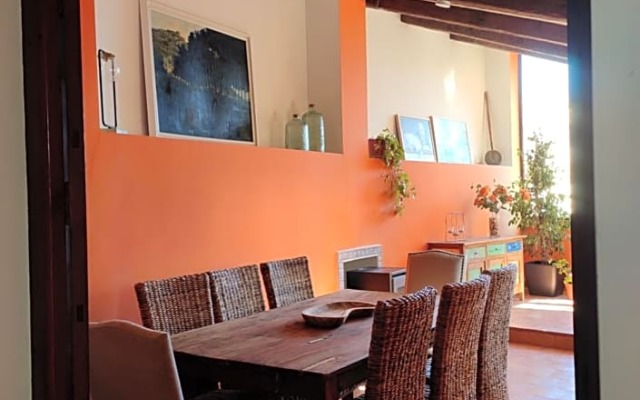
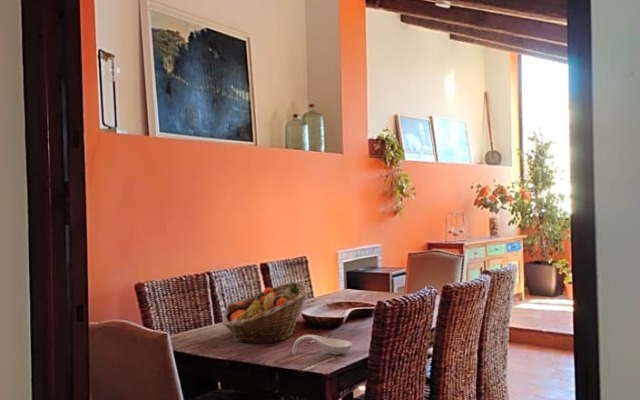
+ fruit basket [222,281,312,345]
+ spoon rest [291,334,353,356]
